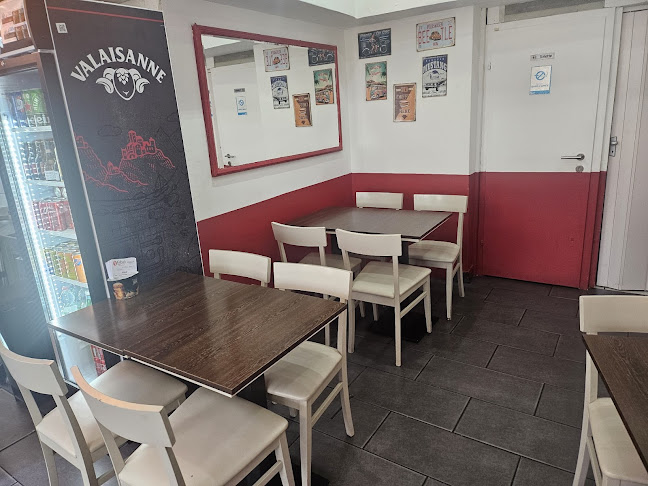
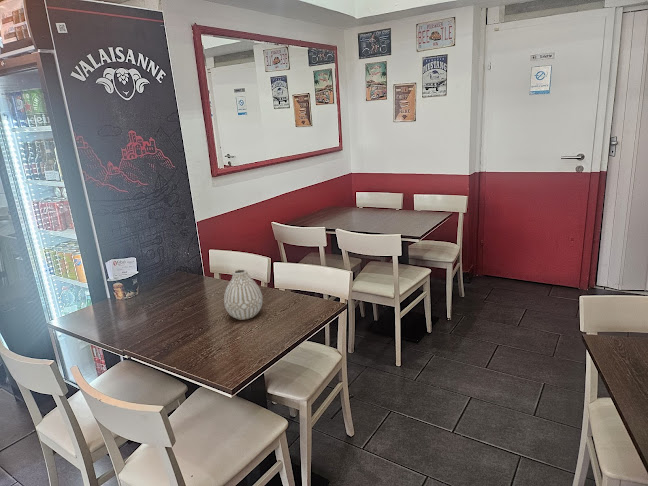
+ vase [223,268,263,321]
